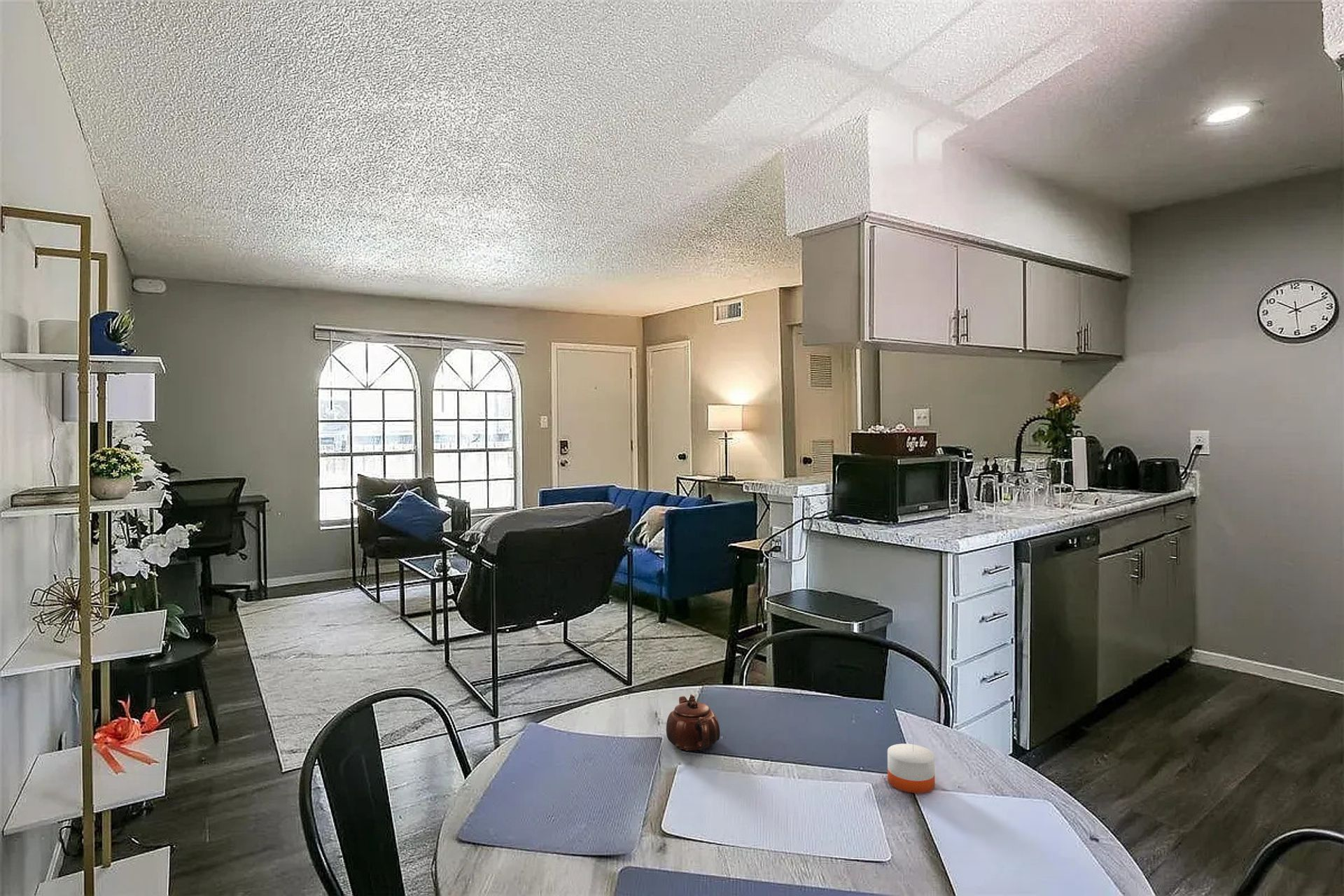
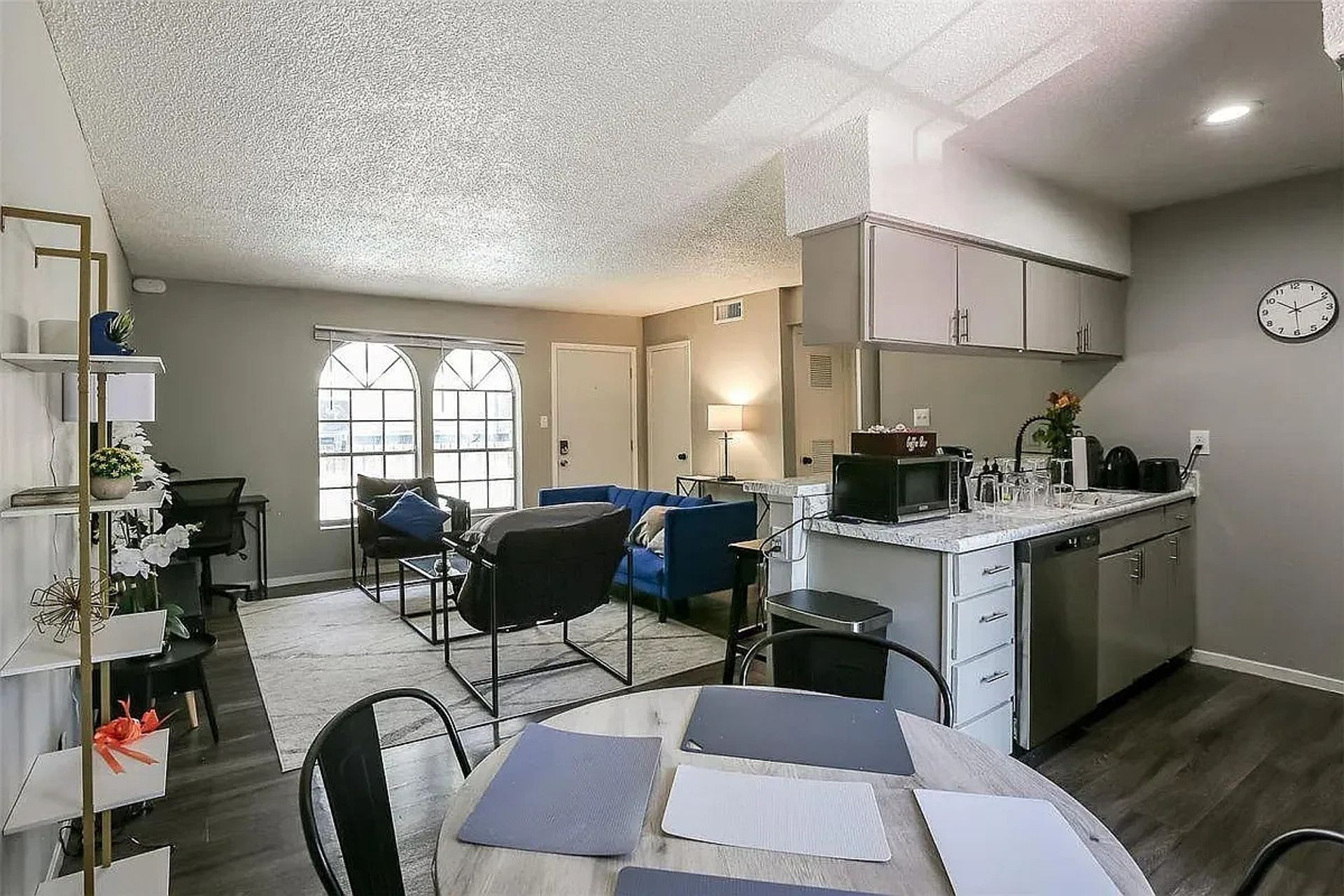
- candle [887,740,935,794]
- teapot [666,694,720,751]
